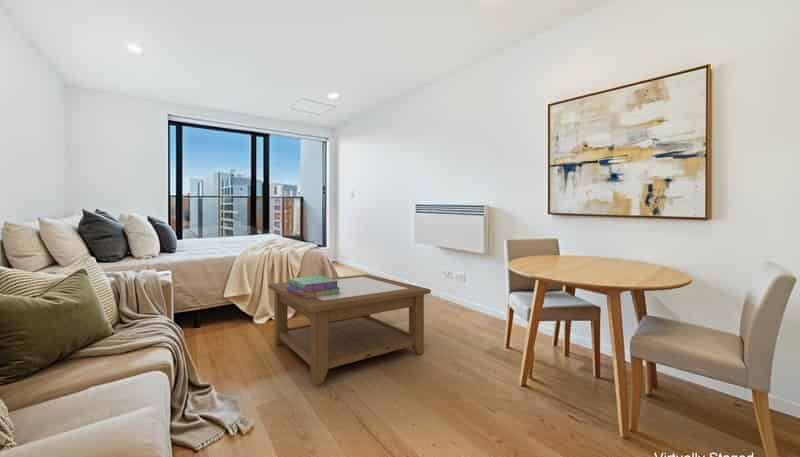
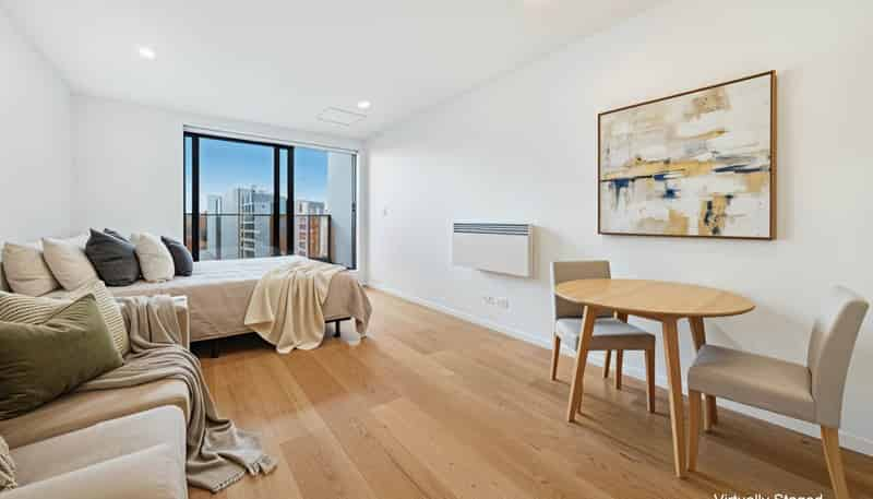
- stack of books [286,275,341,298]
- coffee table [268,273,432,386]
